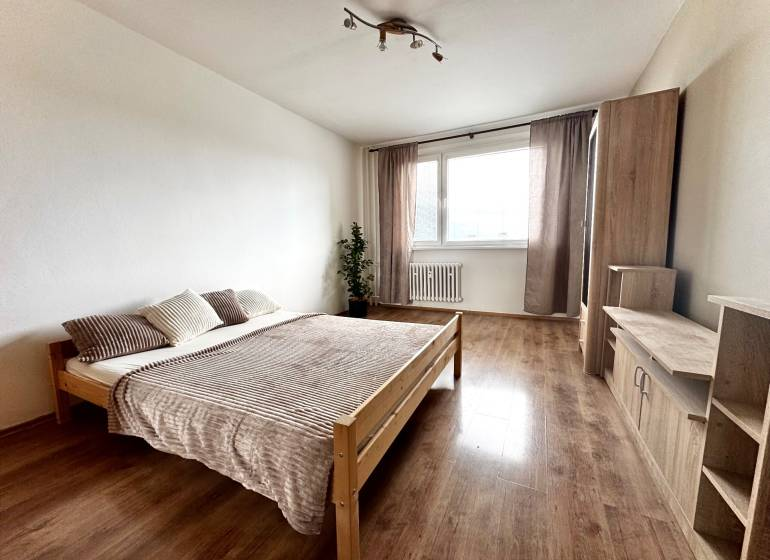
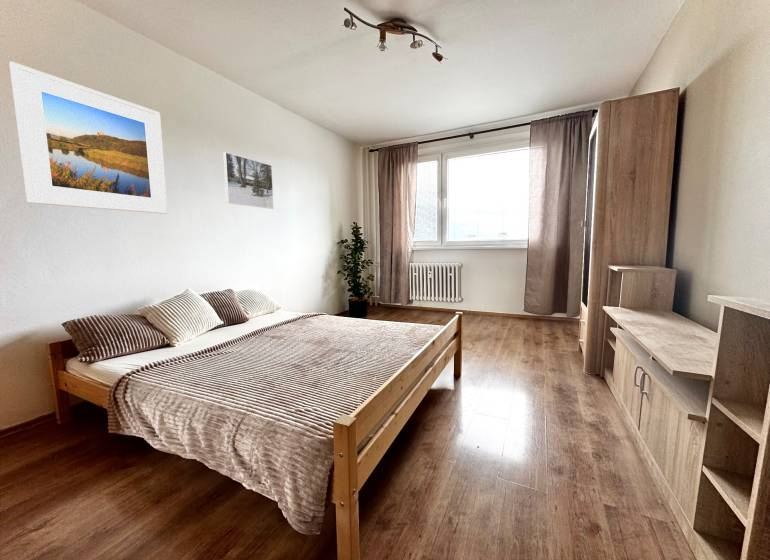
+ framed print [222,151,275,210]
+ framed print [8,61,169,215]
